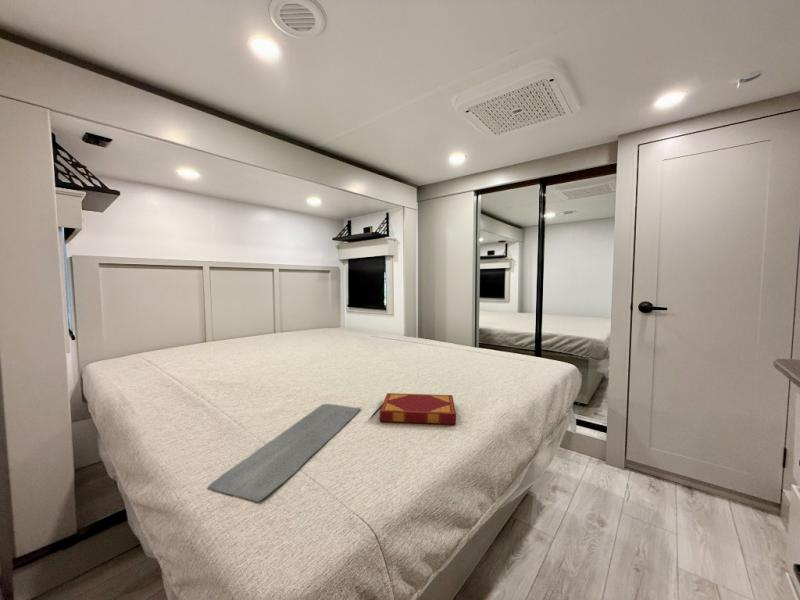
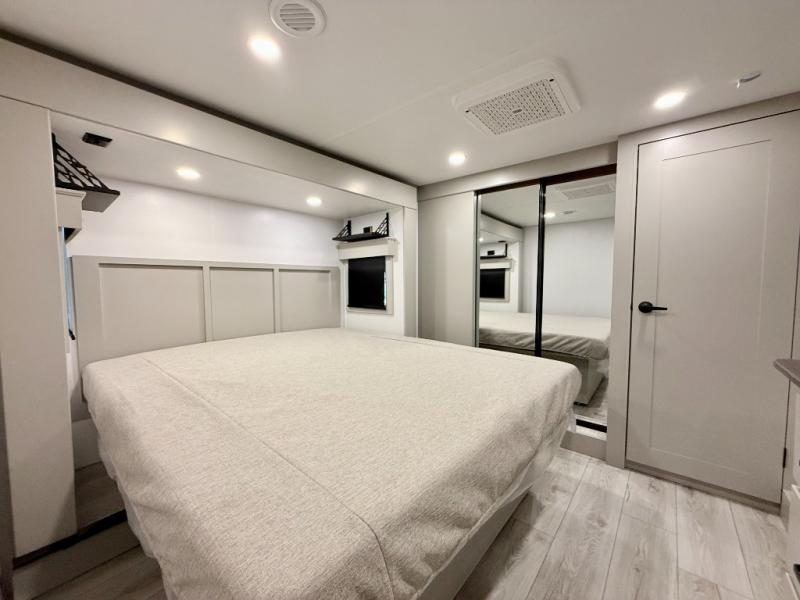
- bath mat [207,403,362,503]
- hardback book [379,392,457,425]
